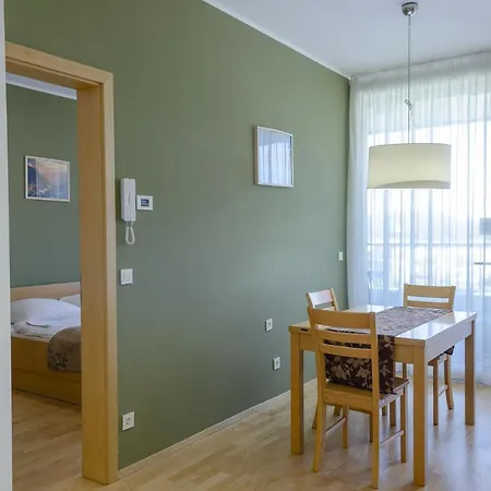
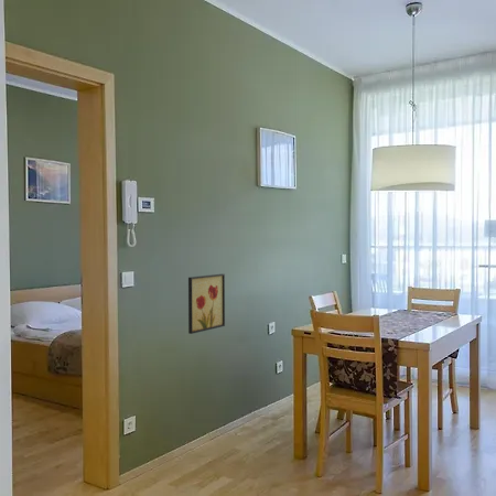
+ wall art [187,272,226,335]
